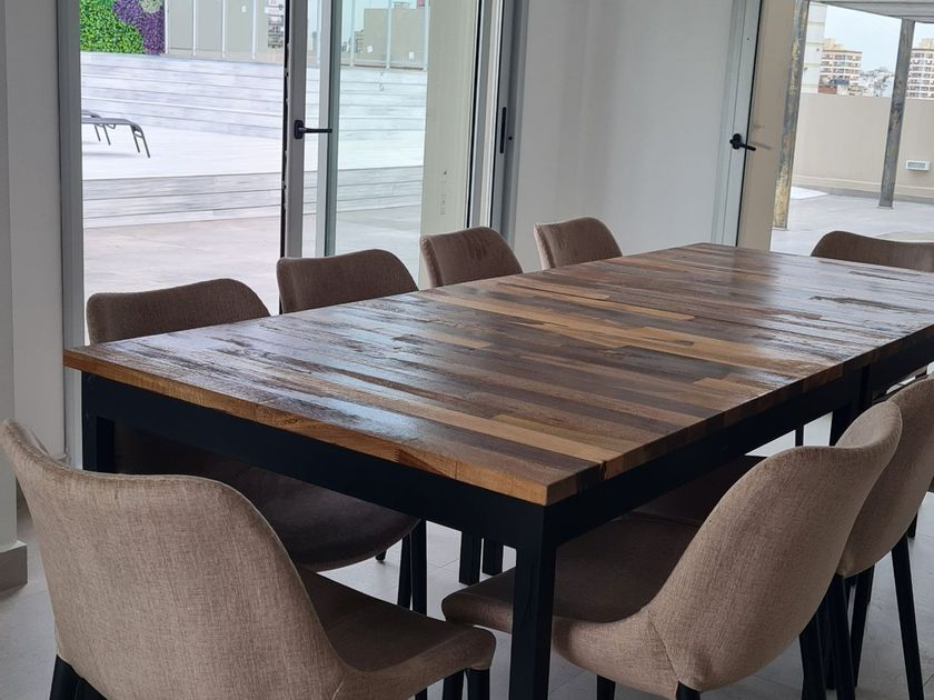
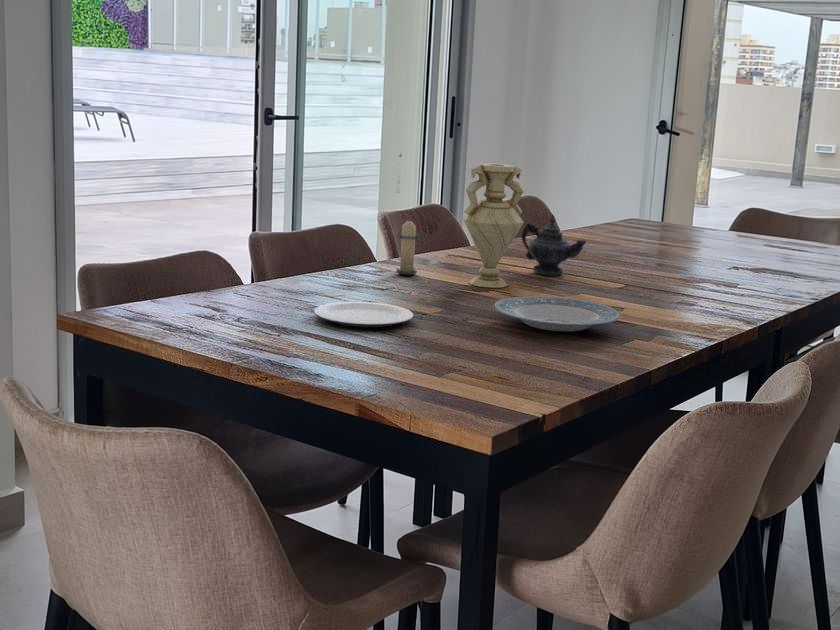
+ plate [492,295,622,332]
+ teapot [520,213,587,276]
+ vase [461,163,525,289]
+ candle [395,216,421,276]
+ plate [313,301,414,328]
